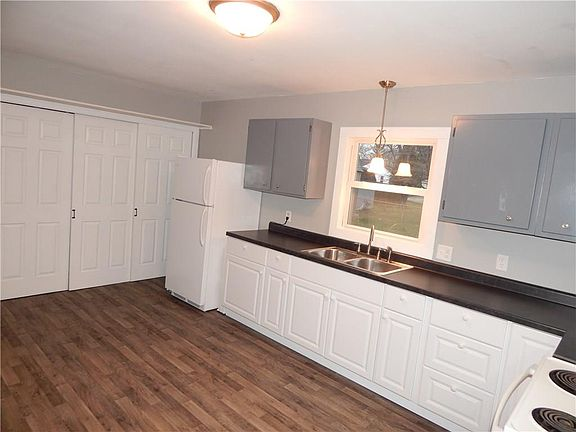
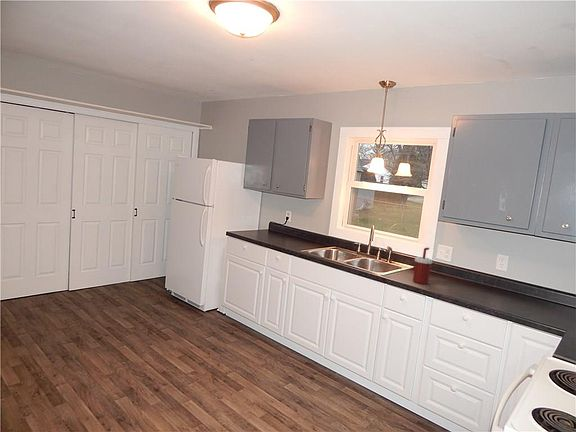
+ soap dispenser [412,247,433,285]
